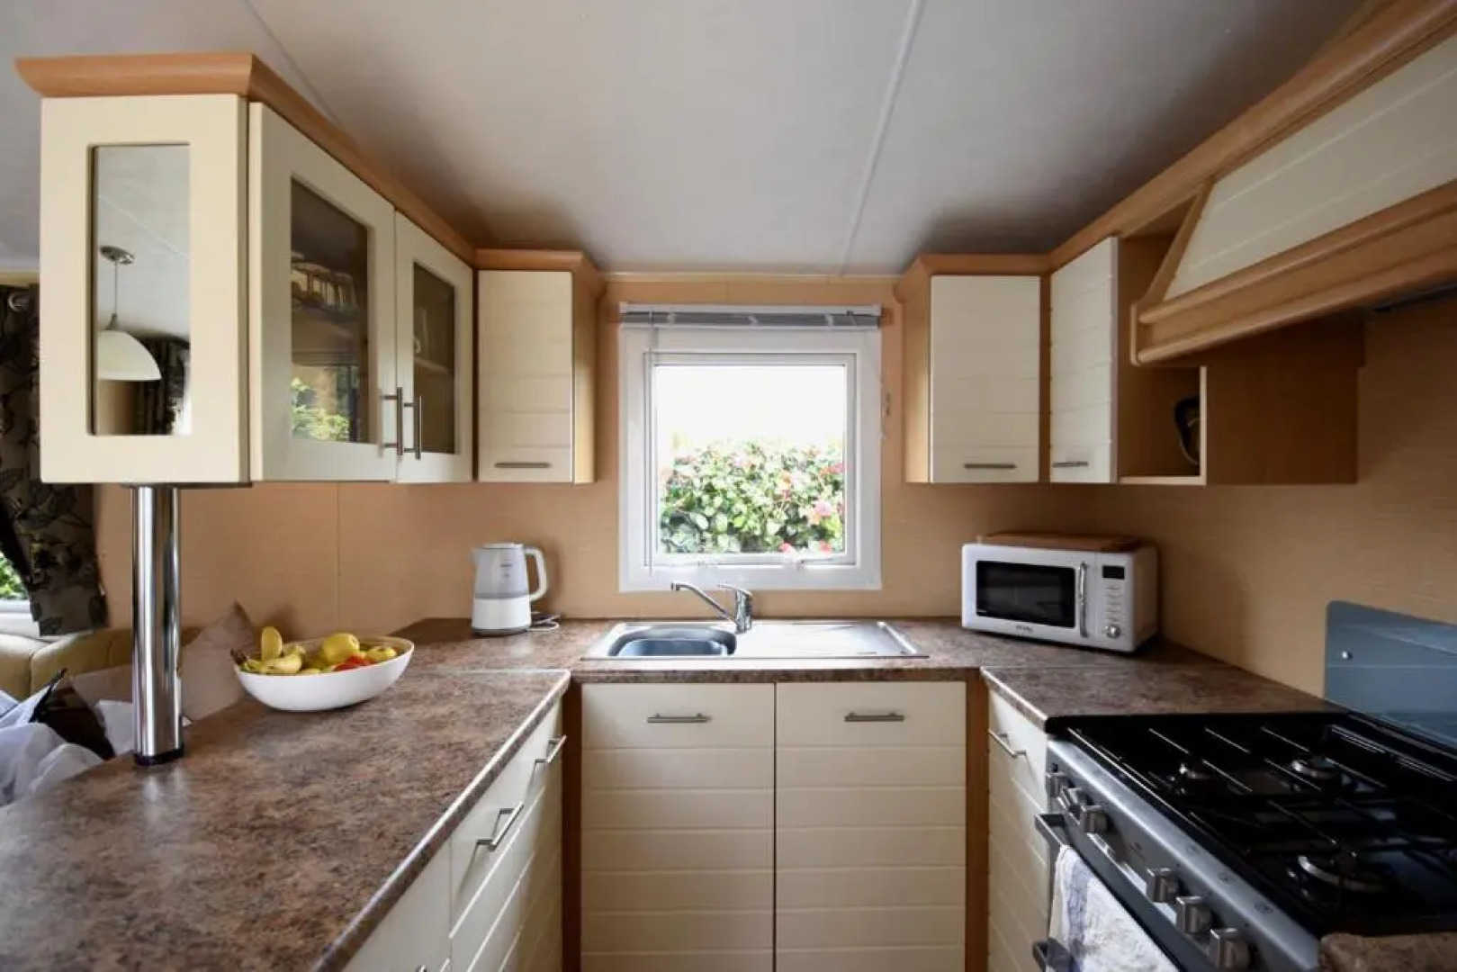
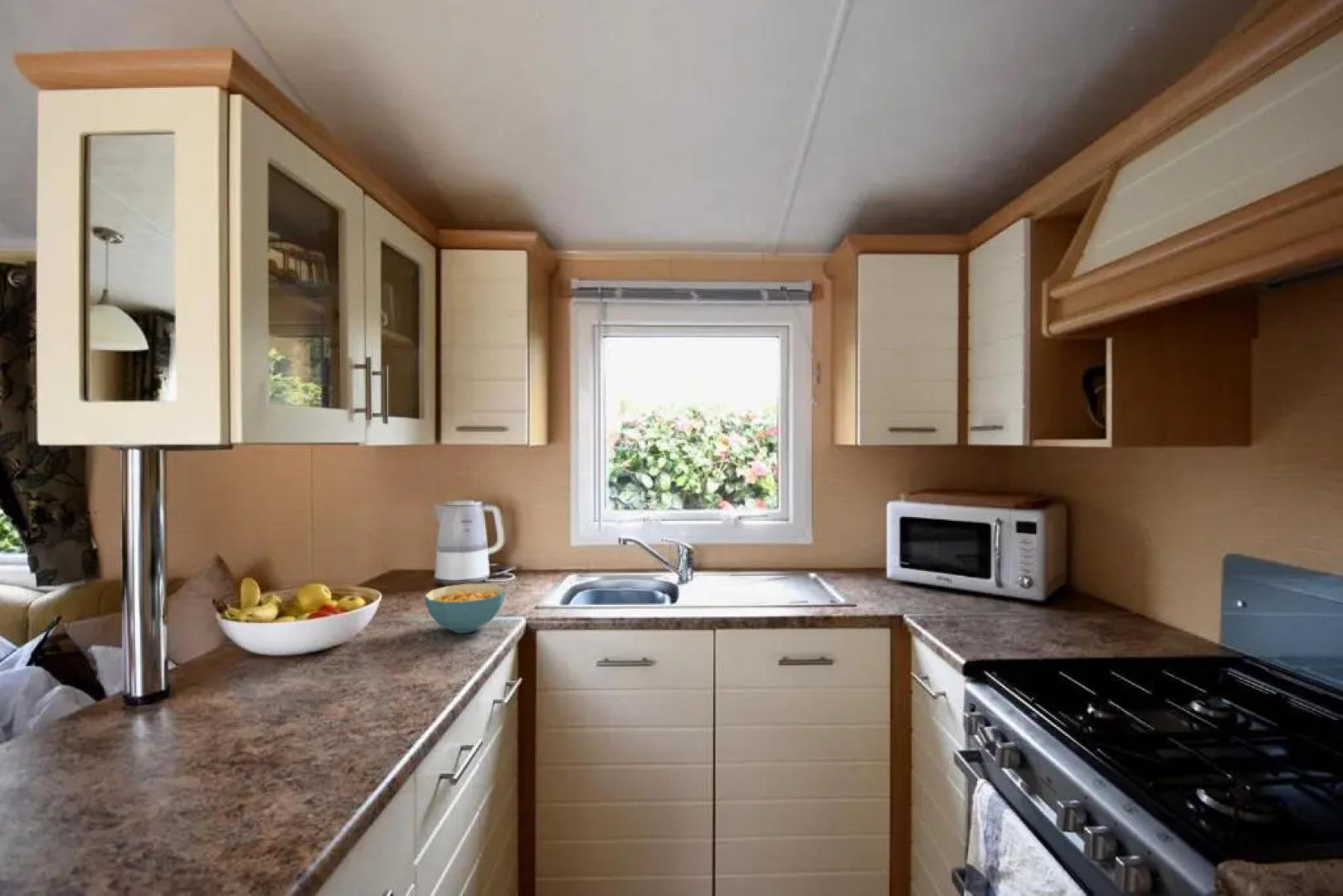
+ cereal bowl [424,582,507,634]
